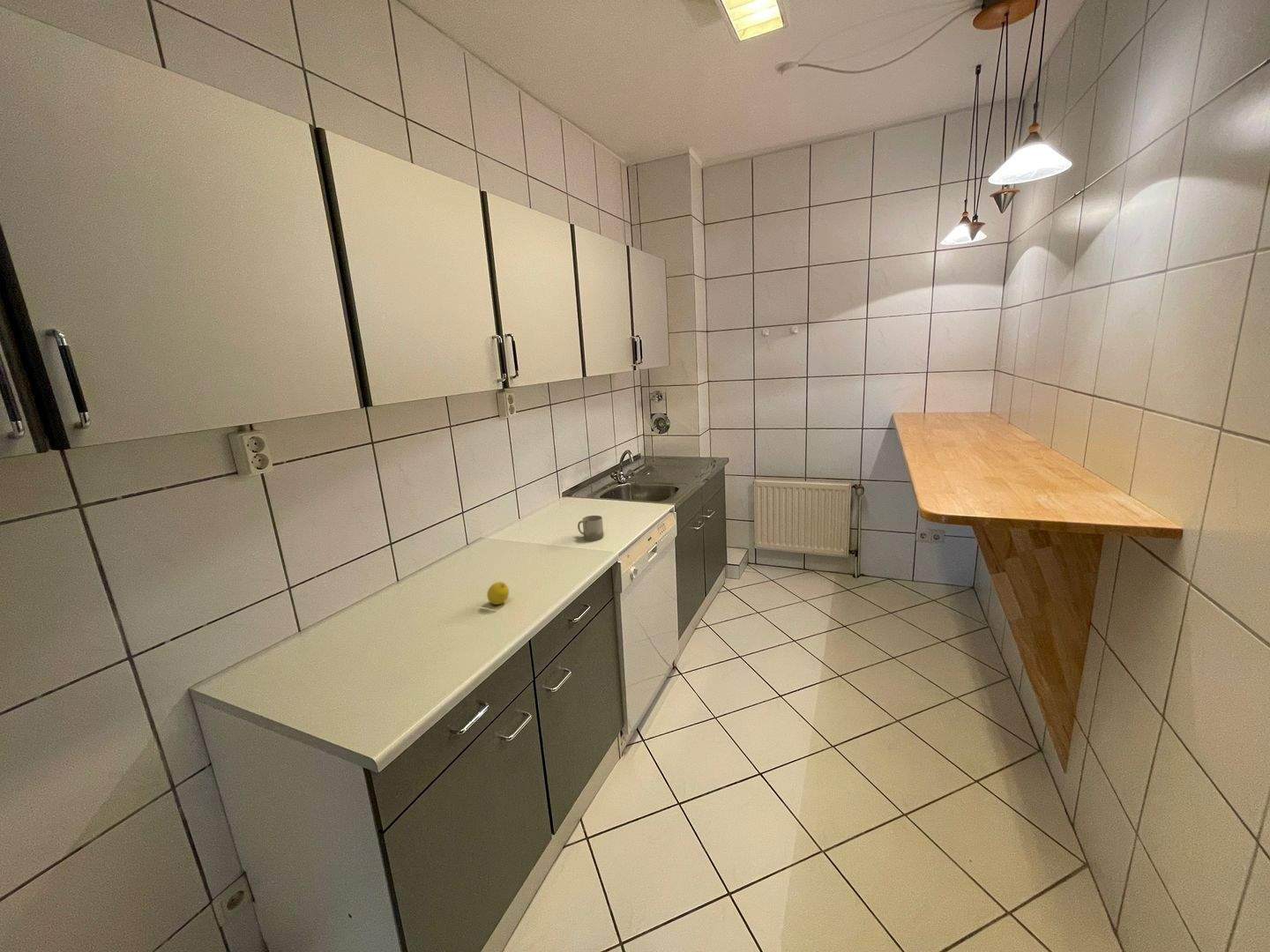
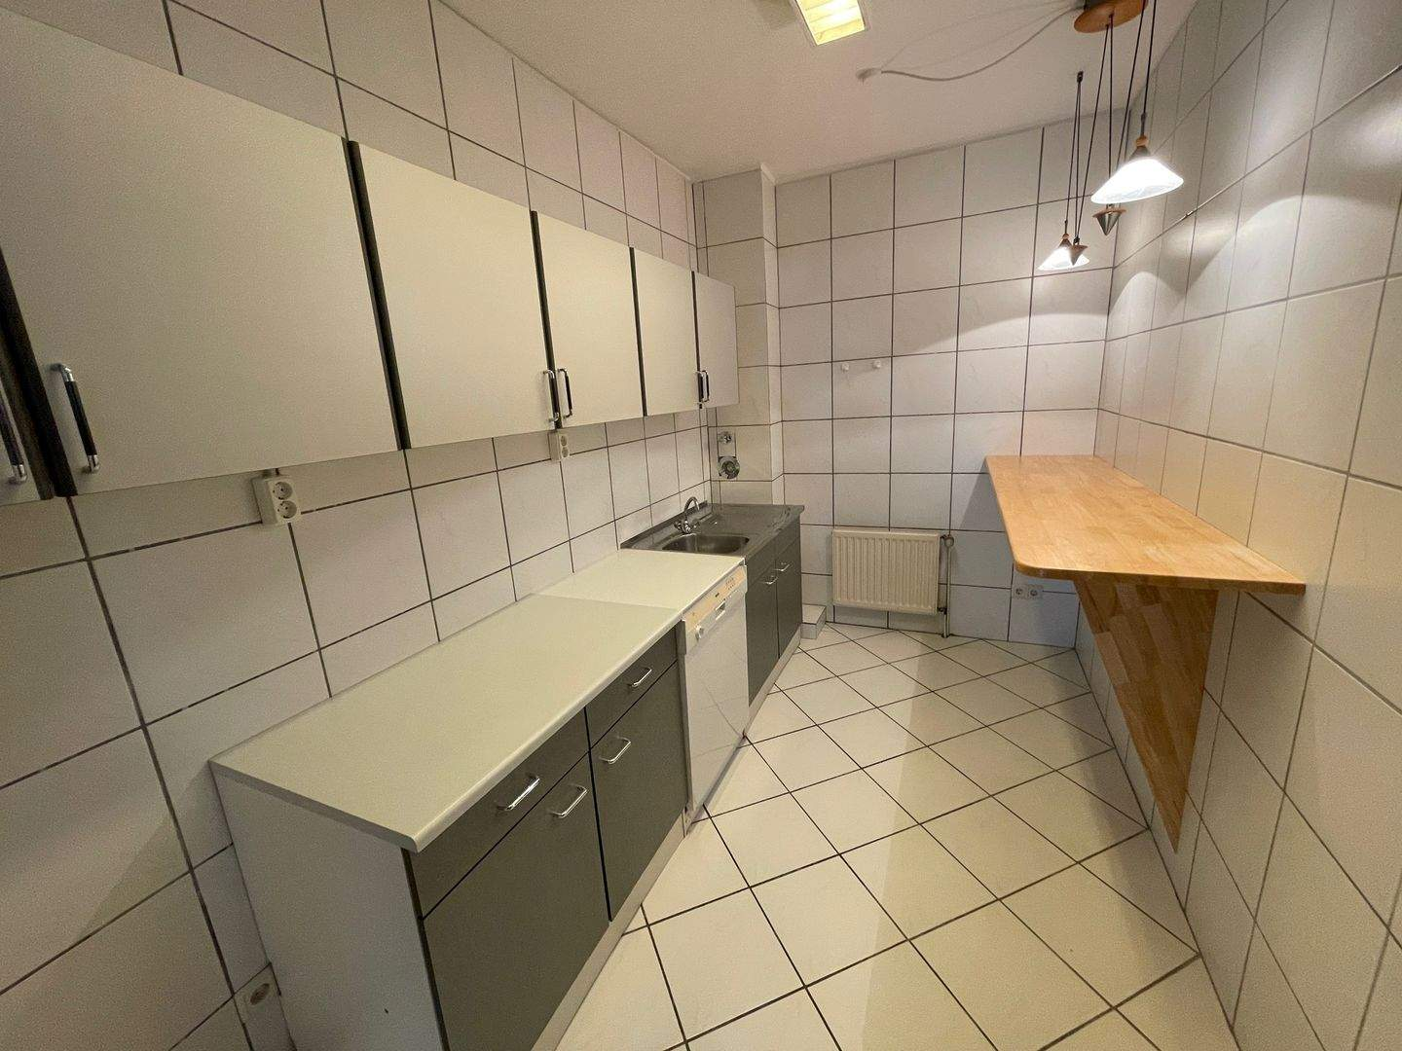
- fruit [486,581,510,606]
- cup [577,515,604,542]
